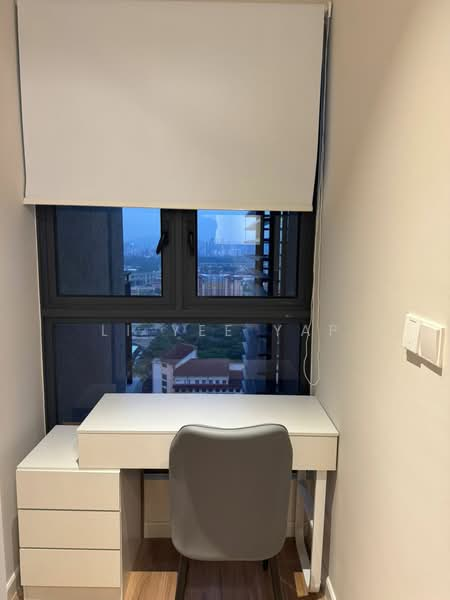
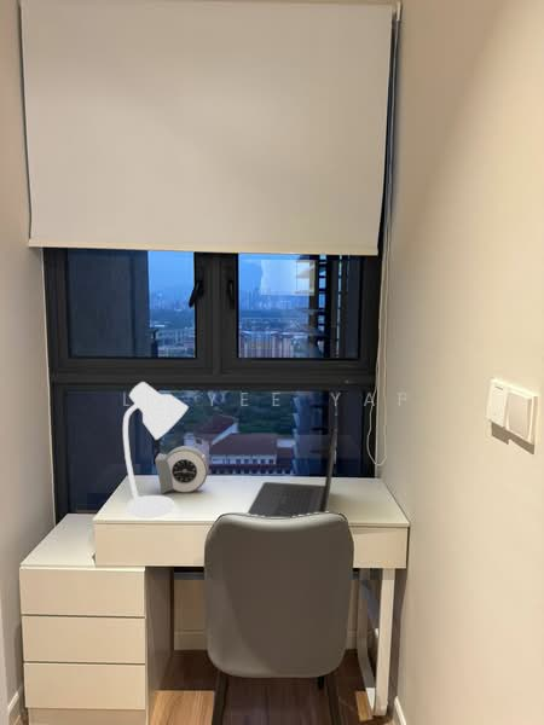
+ desk lamp [122,381,190,520]
+ alarm clock [154,445,210,495]
+ laptop [247,427,338,518]
